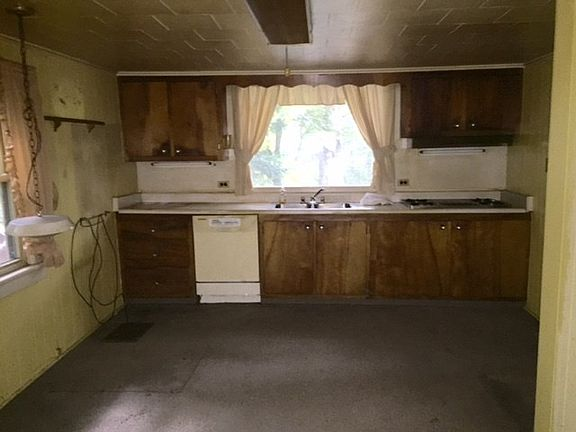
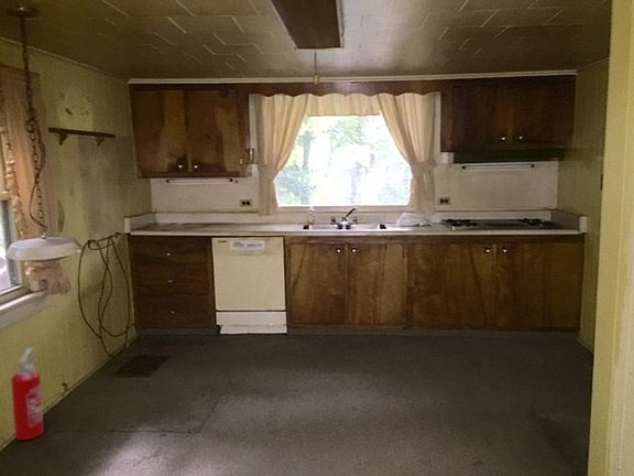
+ fire extinguisher [10,346,45,441]
